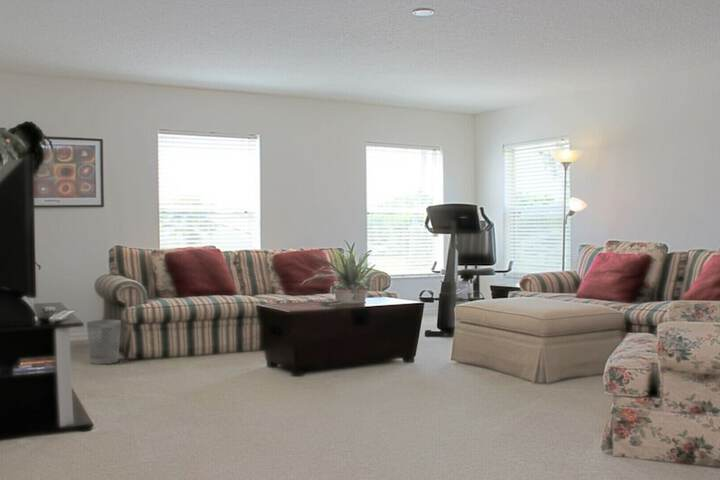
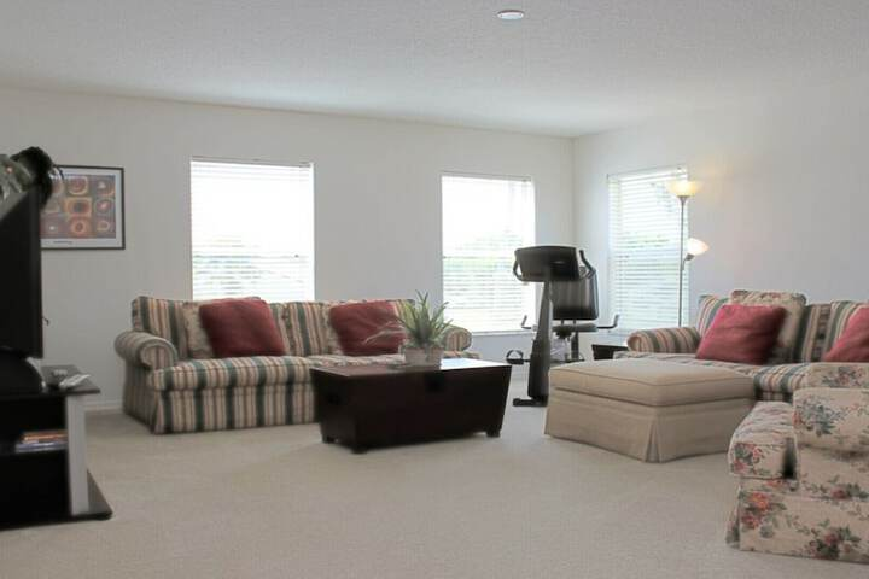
- wastebasket [86,319,122,365]
